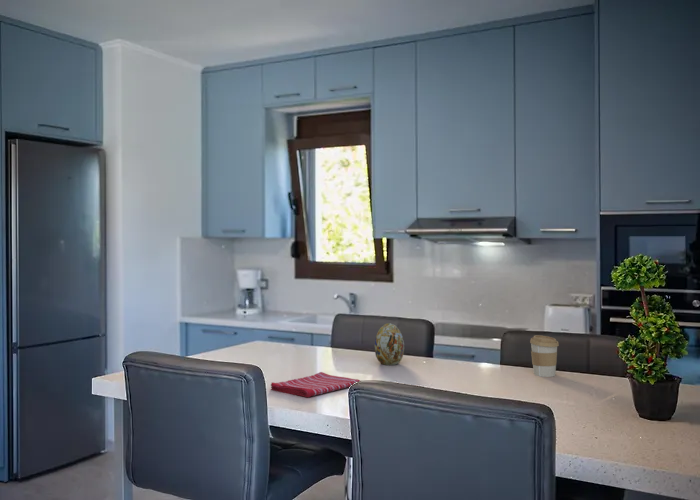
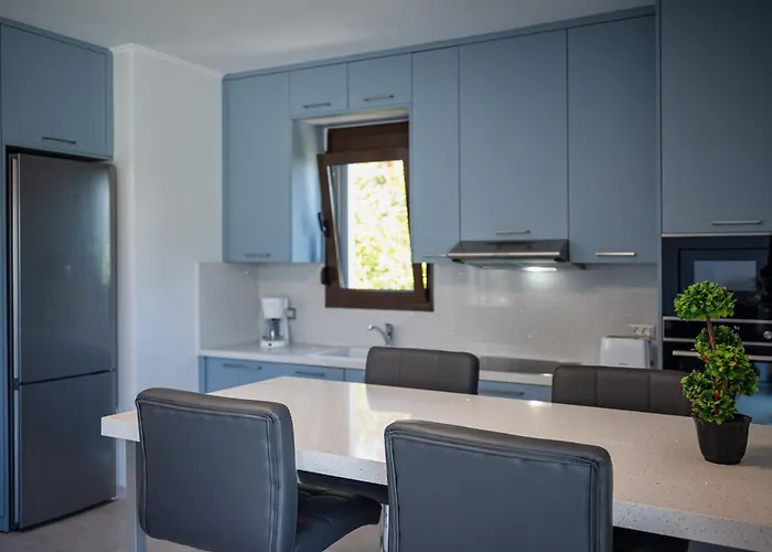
- dish towel [270,371,361,398]
- coffee cup [529,334,560,378]
- decorative egg [374,322,405,366]
